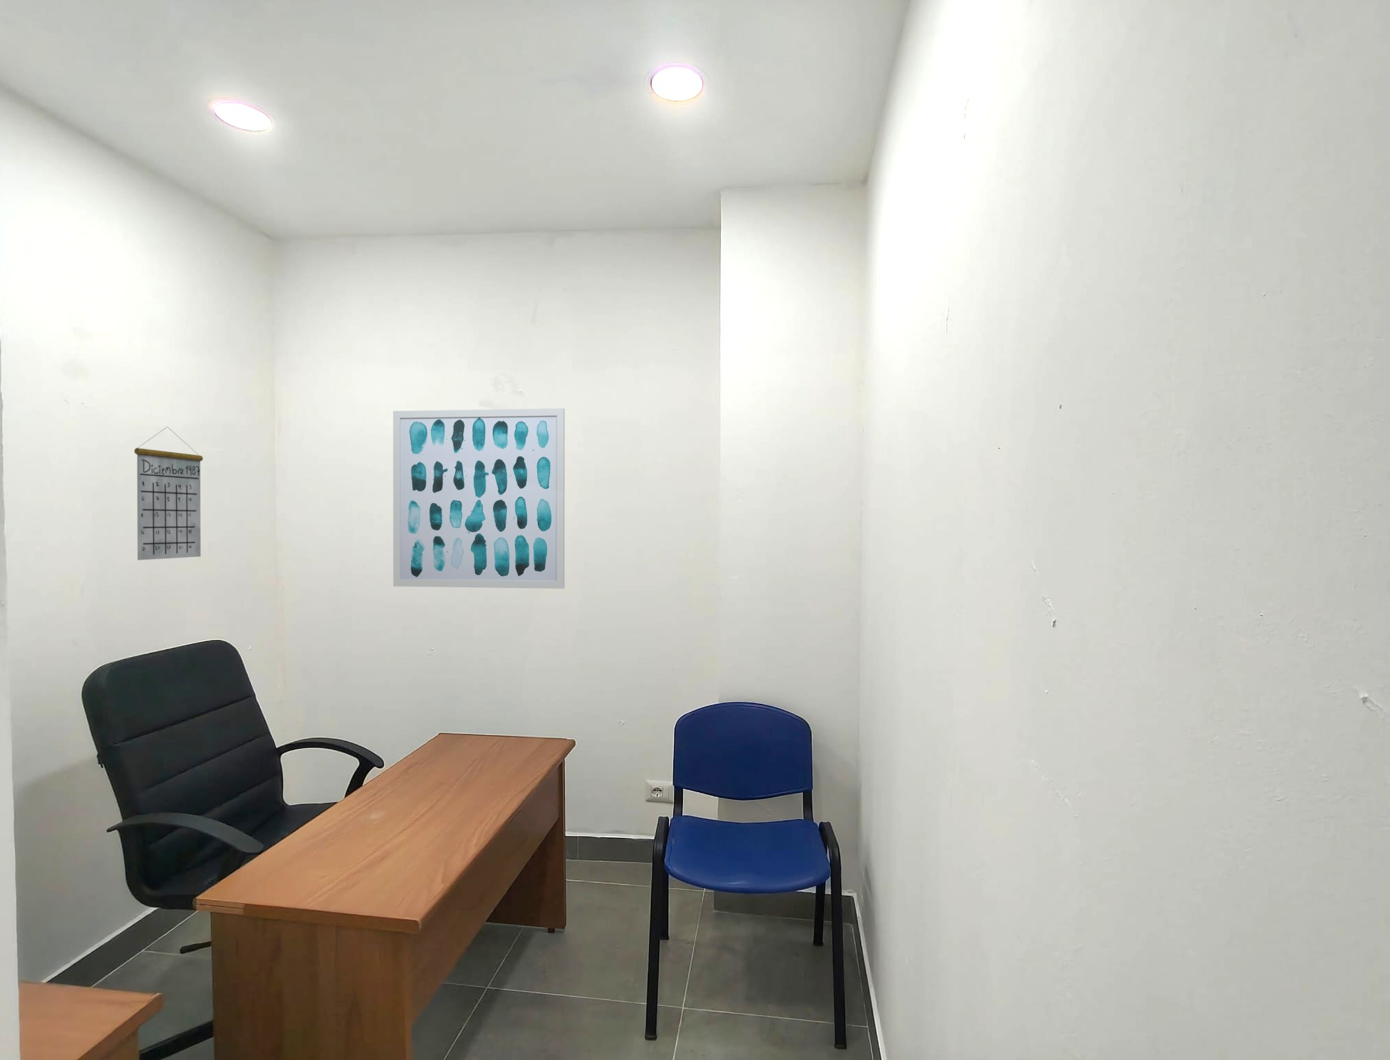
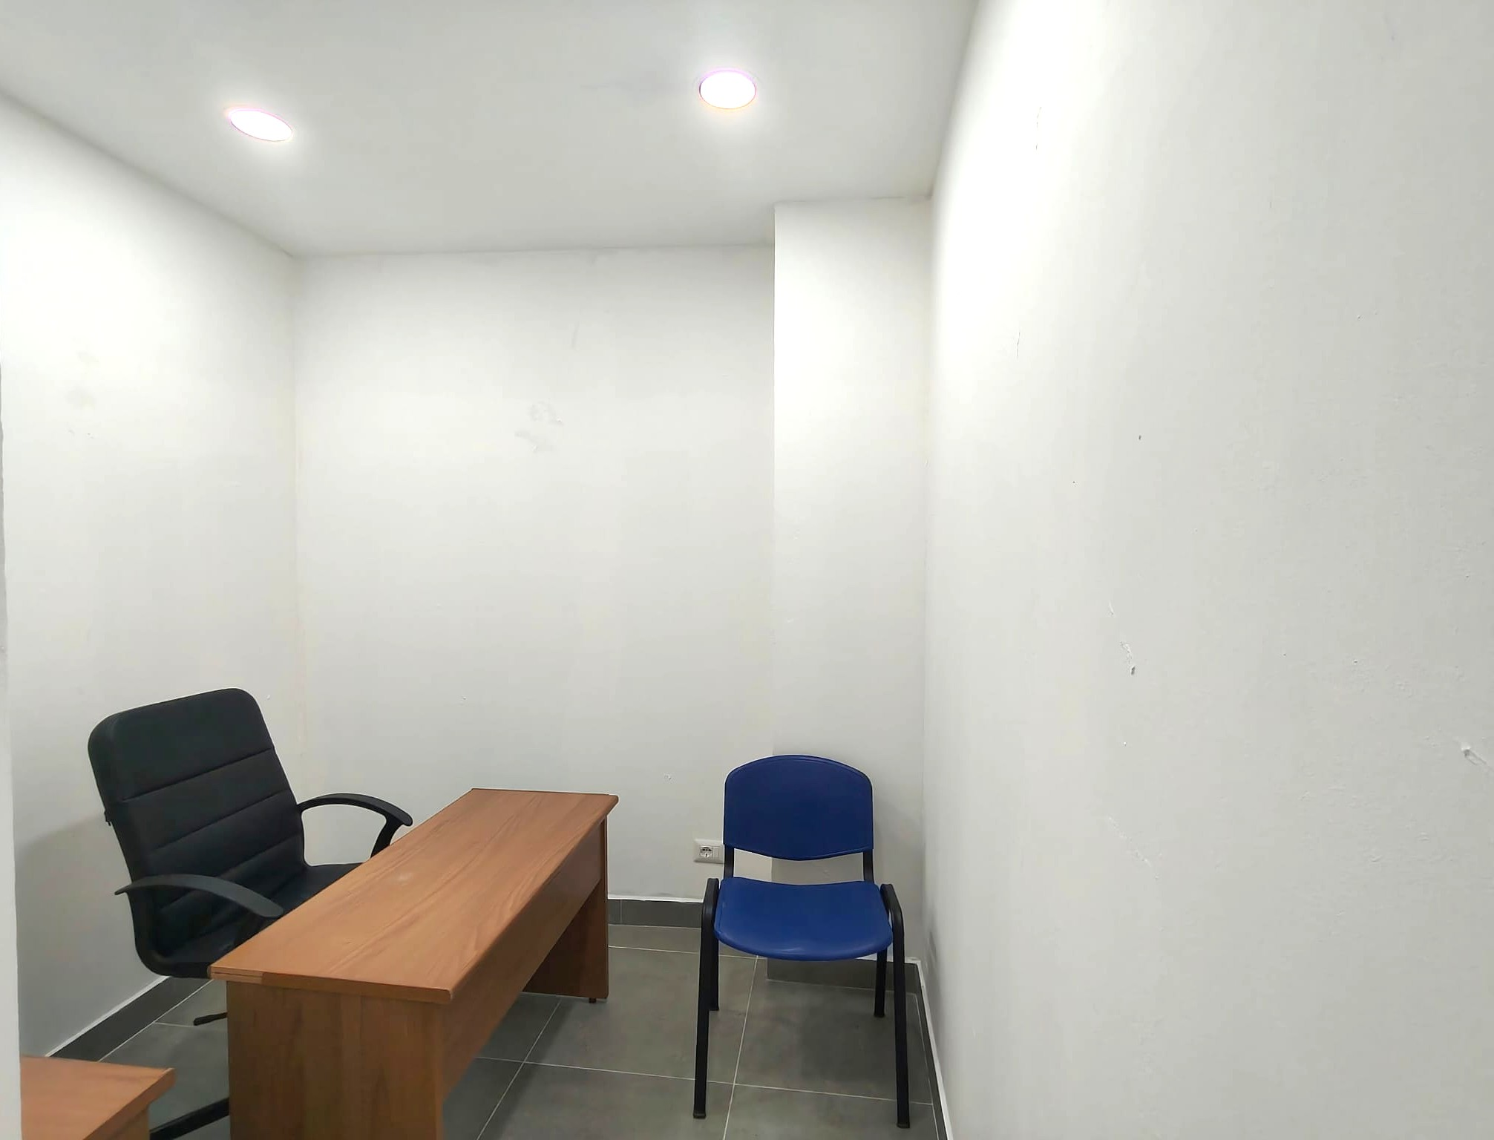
- wall art [392,408,566,589]
- calendar [134,425,204,561]
